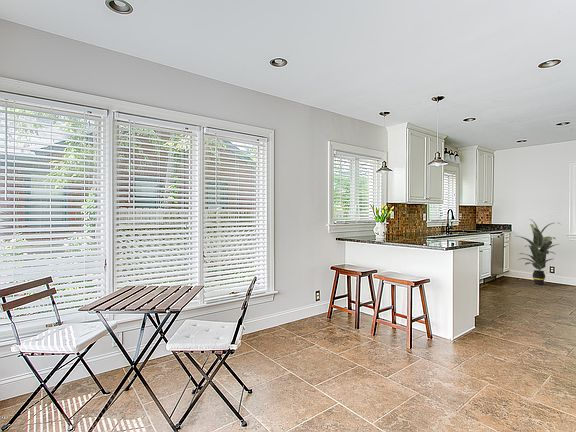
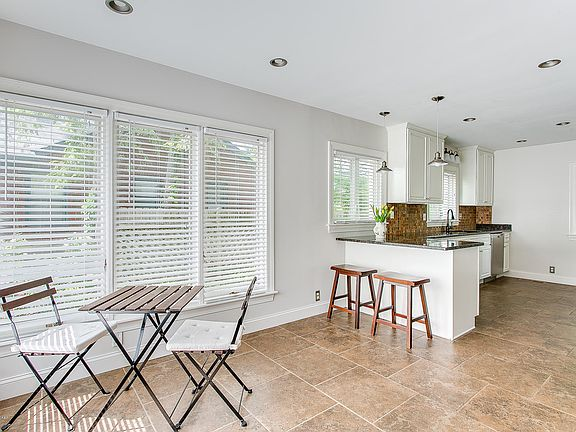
- indoor plant [516,218,561,286]
